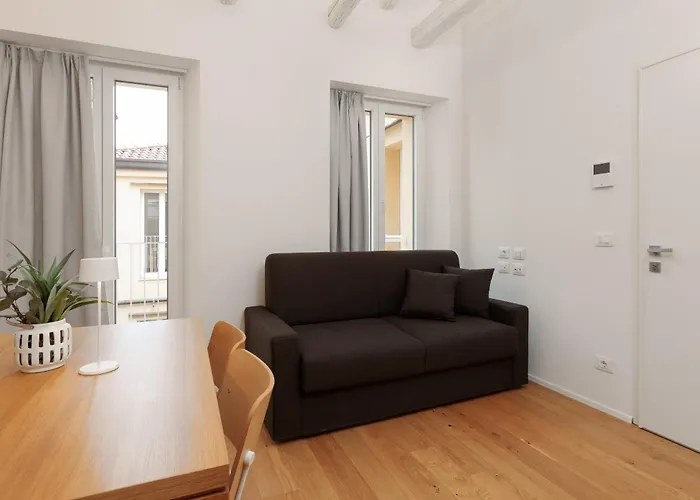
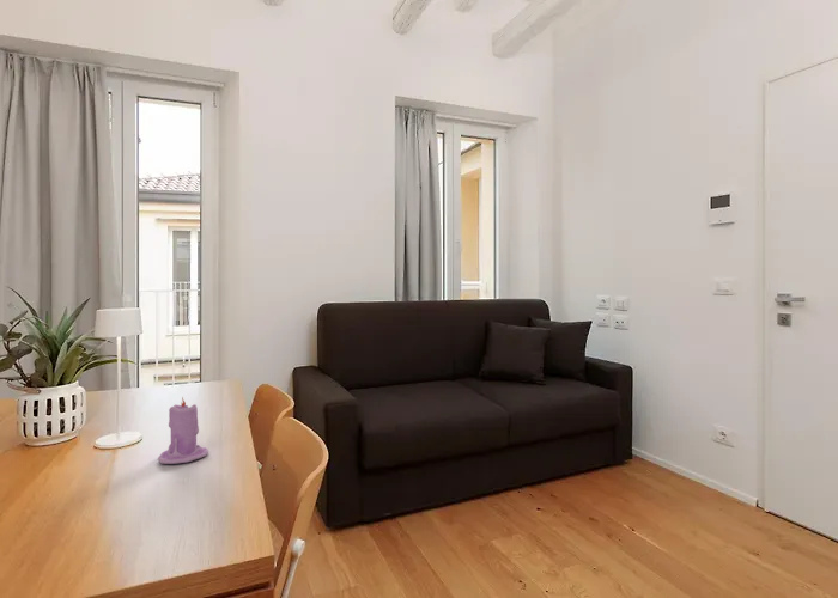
+ candle [157,396,210,465]
